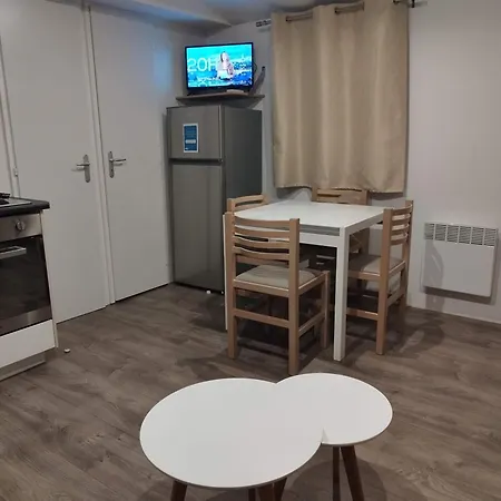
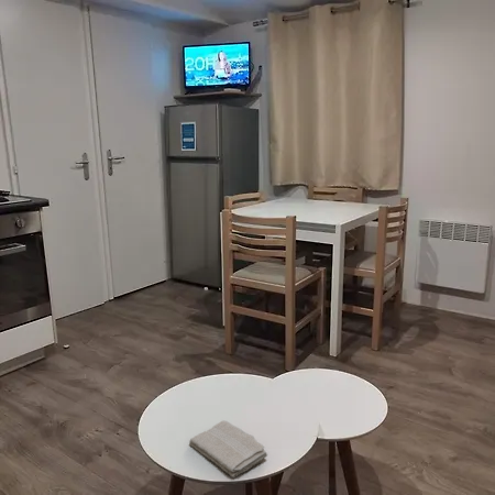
+ washcloth [188,420,268,479]
